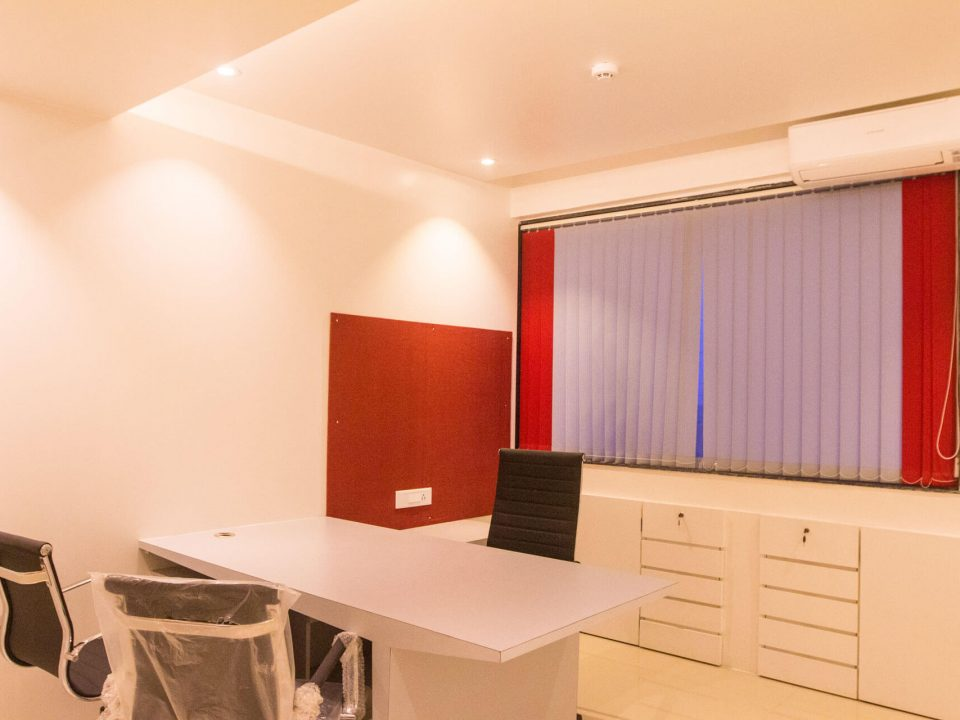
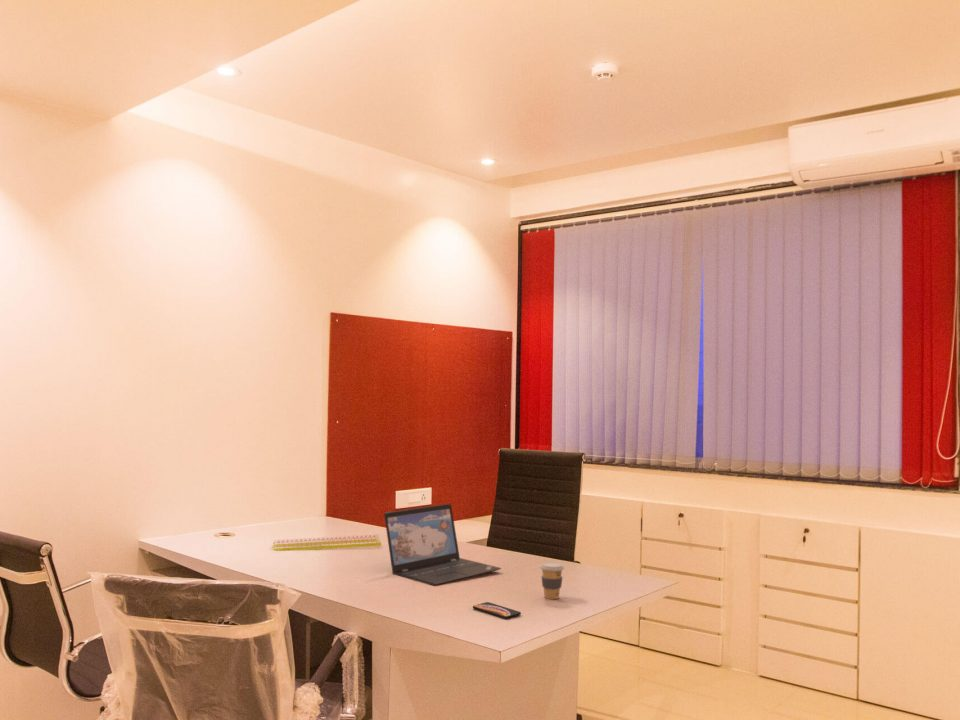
+ laptop [383,503,503,587]
+ keyboard [272,534,382,552]
+ coffee cup [539,561,565,600]
+ smartphone [472,601,522,620]
